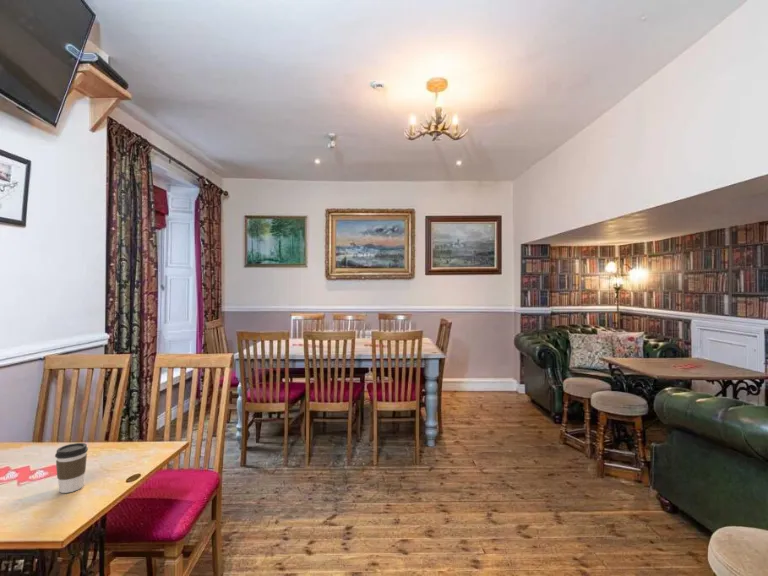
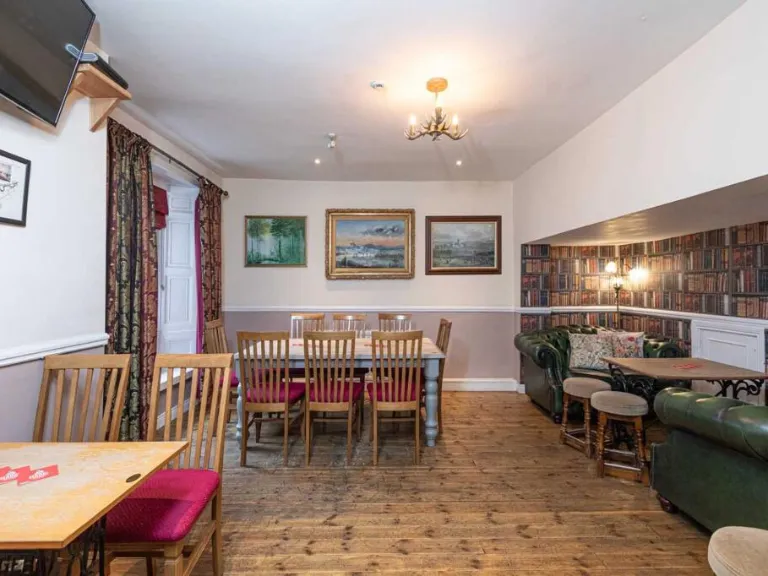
- coffee cup [54,442,89,494]
